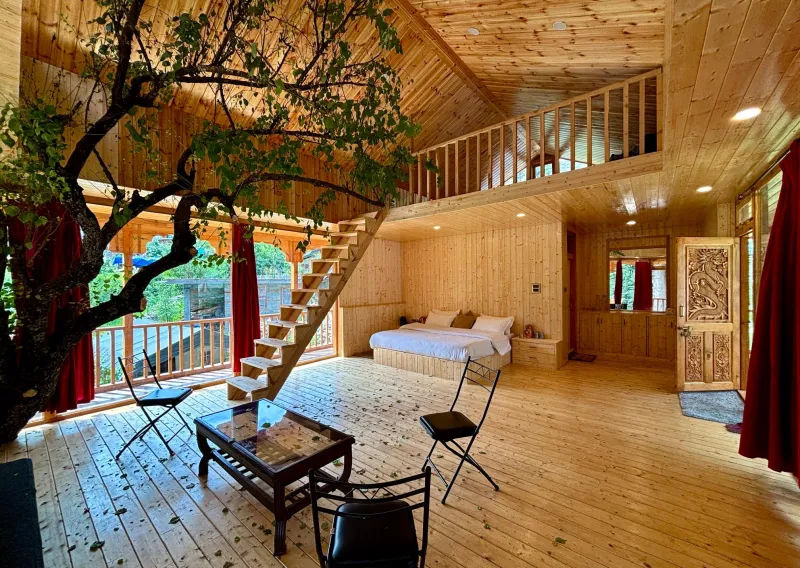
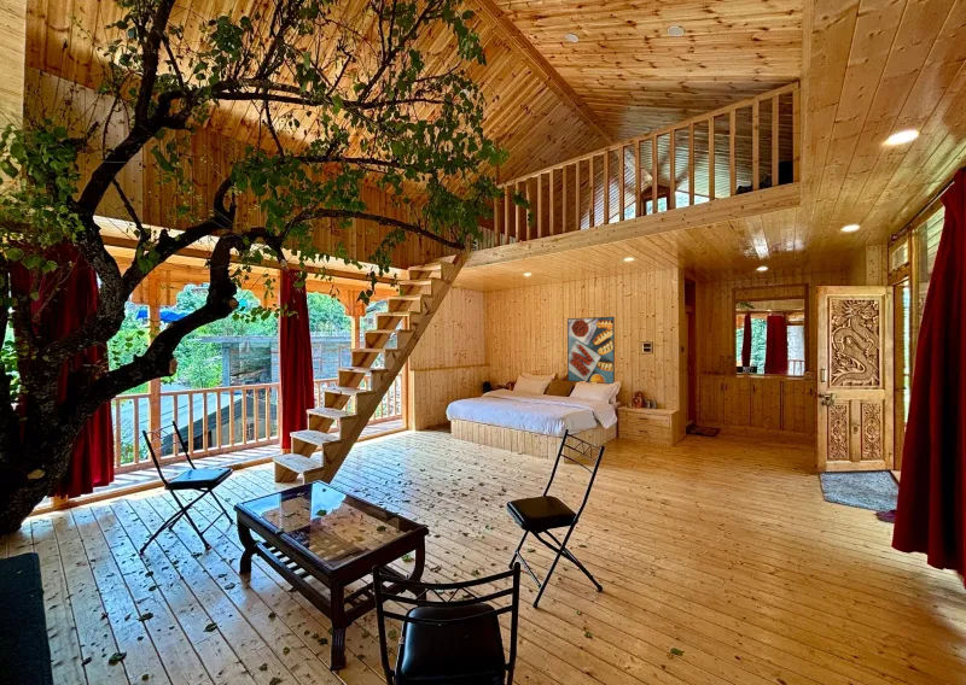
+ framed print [566,316,616,385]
